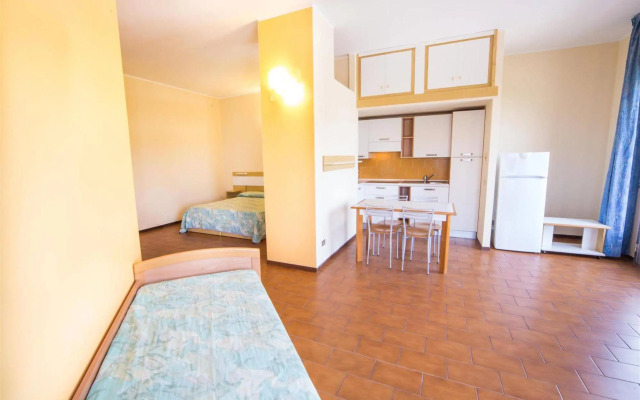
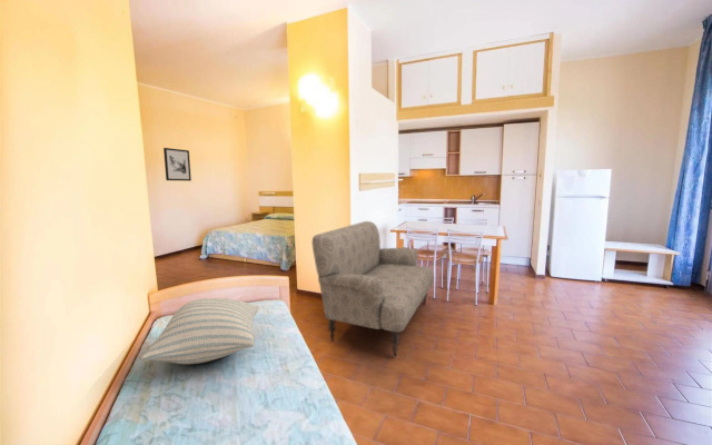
+ wall art [162,147,192,182]
+ pillow [139,297,260,365]
+ sofa [312,220,434,357]
